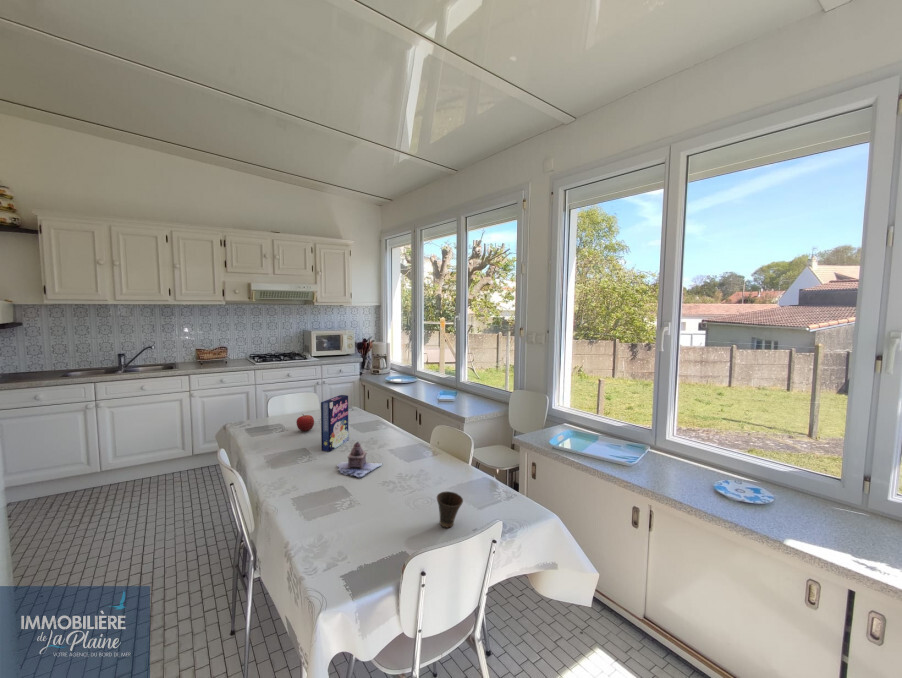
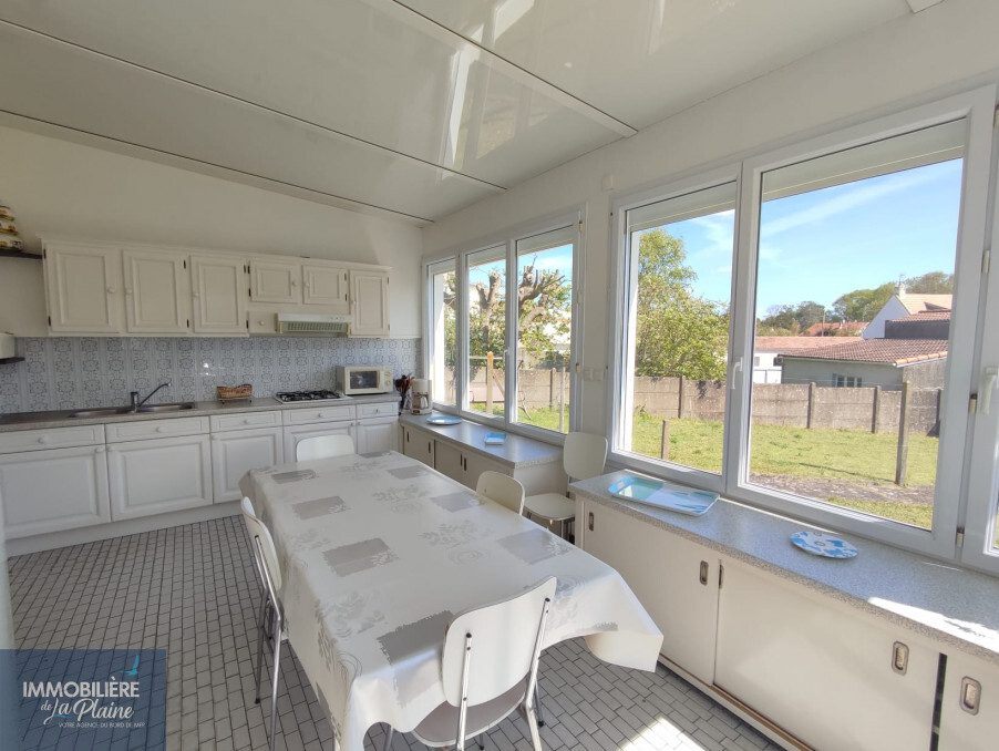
- fruit [295,413,315,432]
- teapot [336,441,384,479]
- cup [436,490,464,529]
- cereal box [320,394,349,452]
